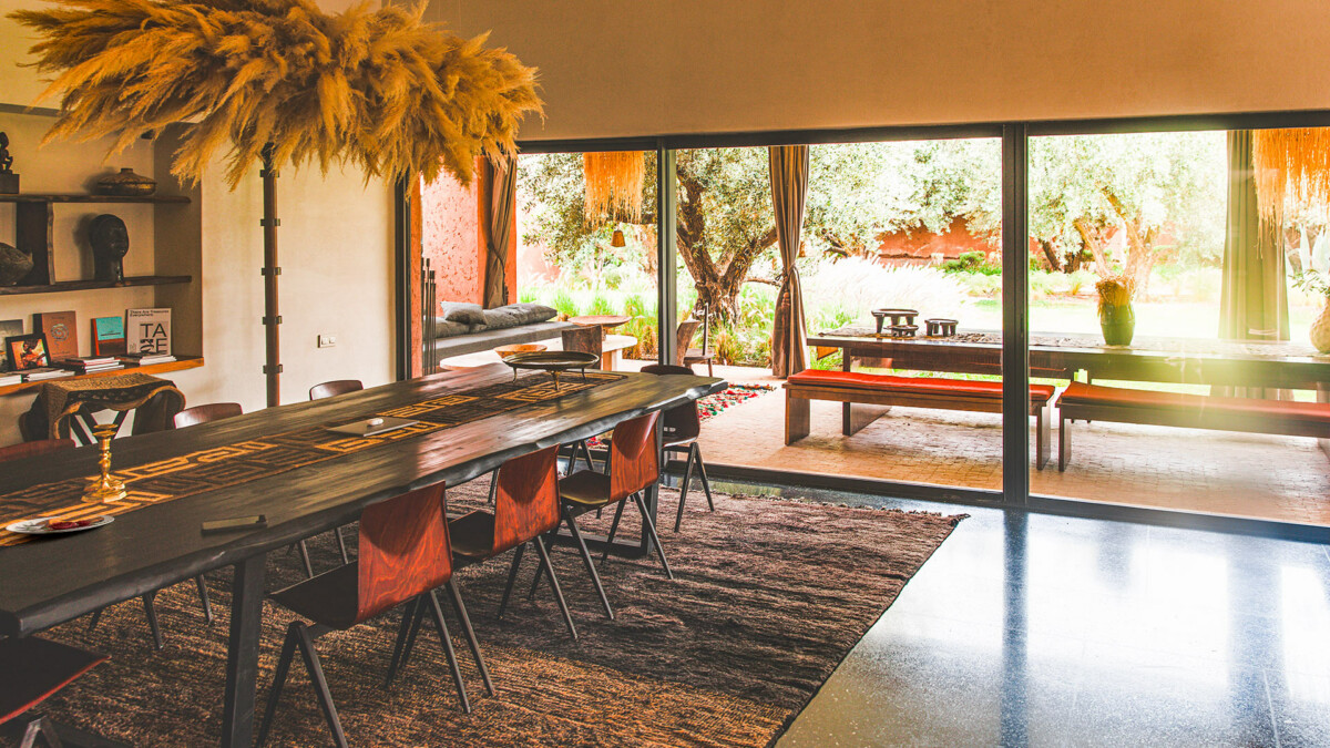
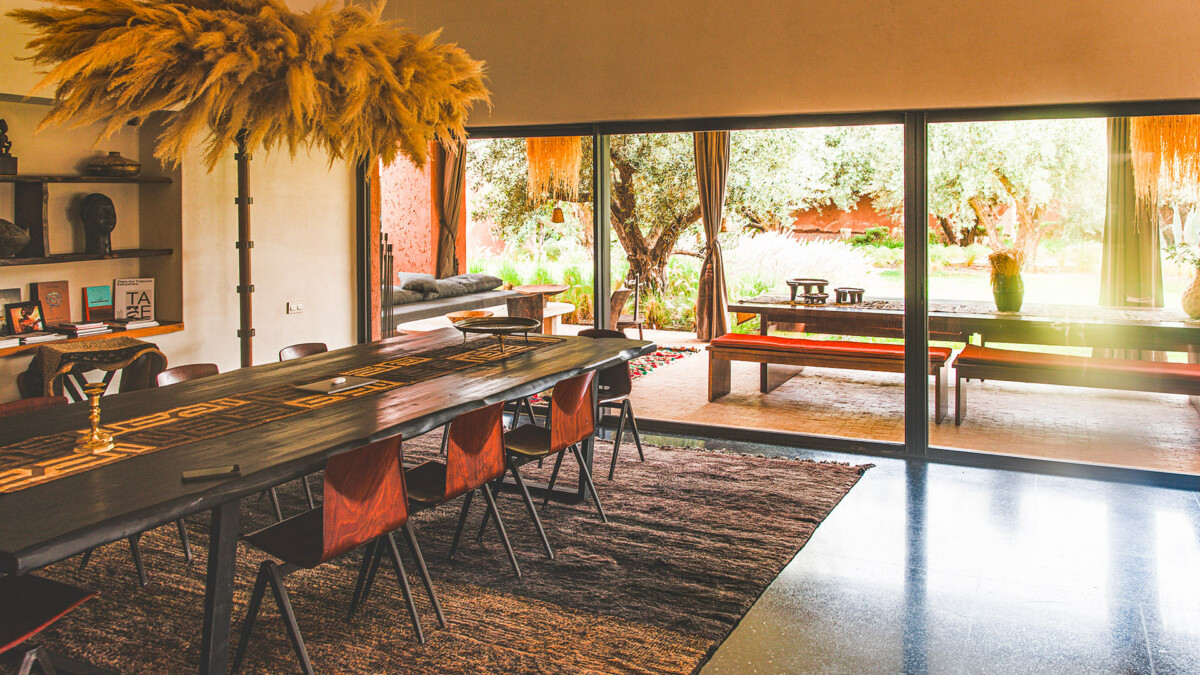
- plate [6,514,115,534]
